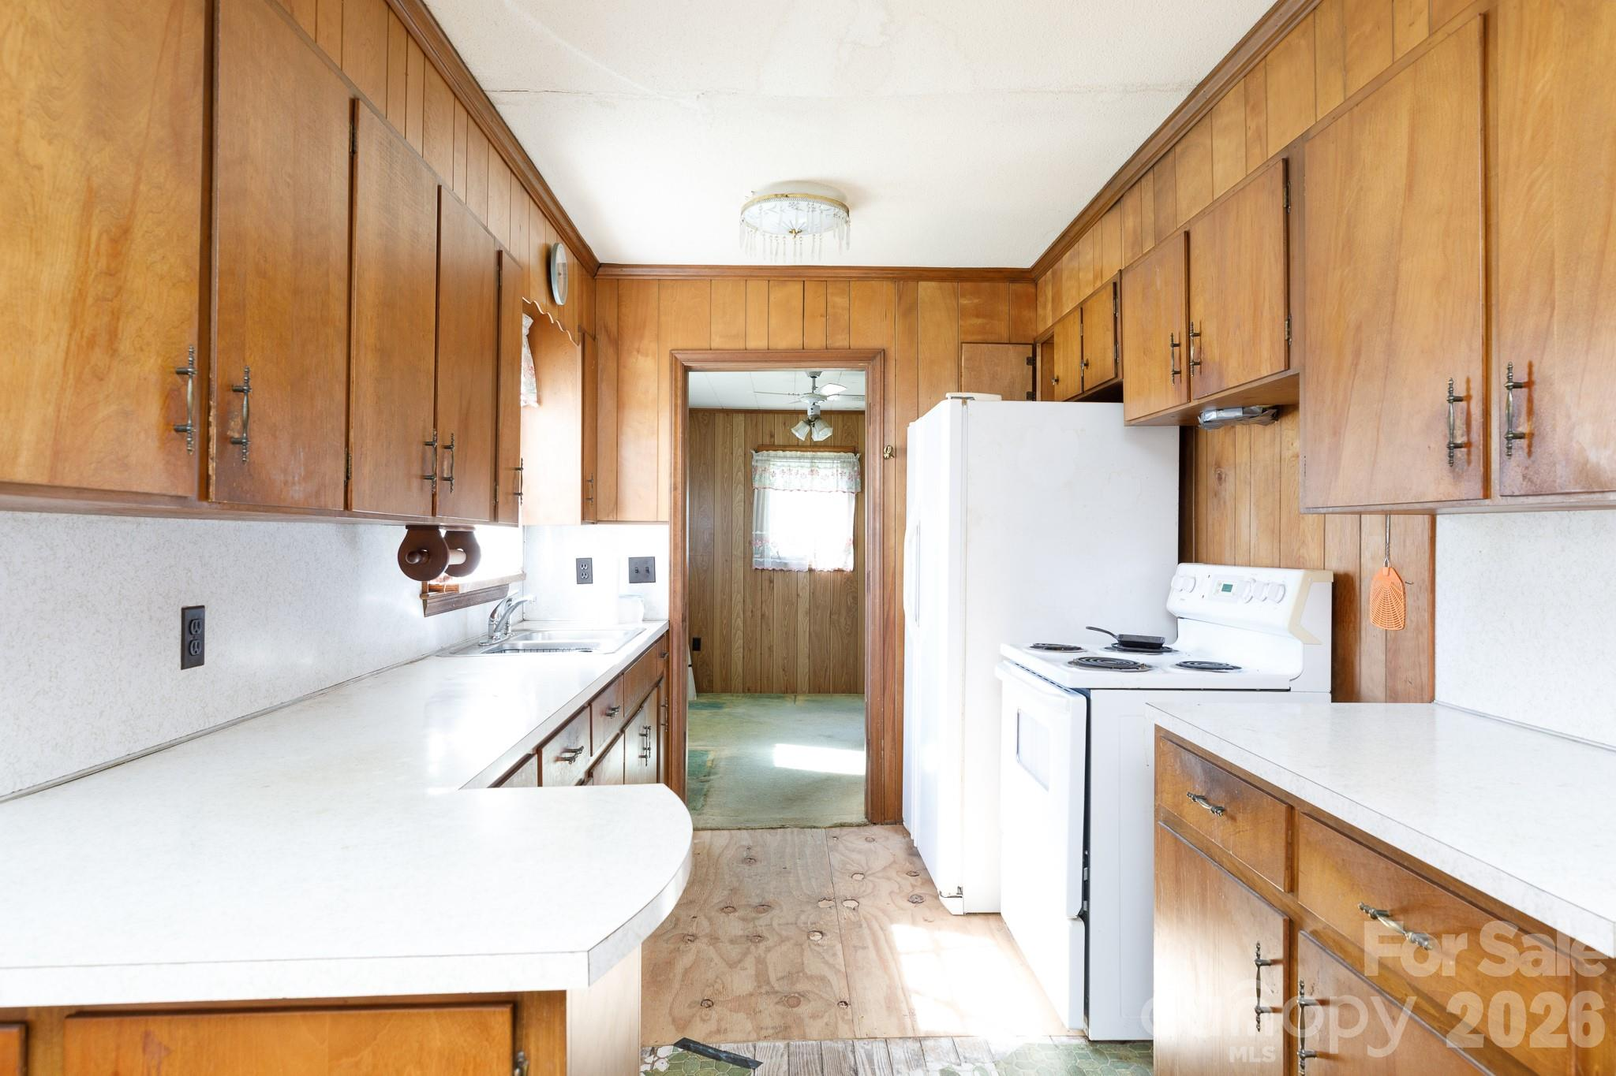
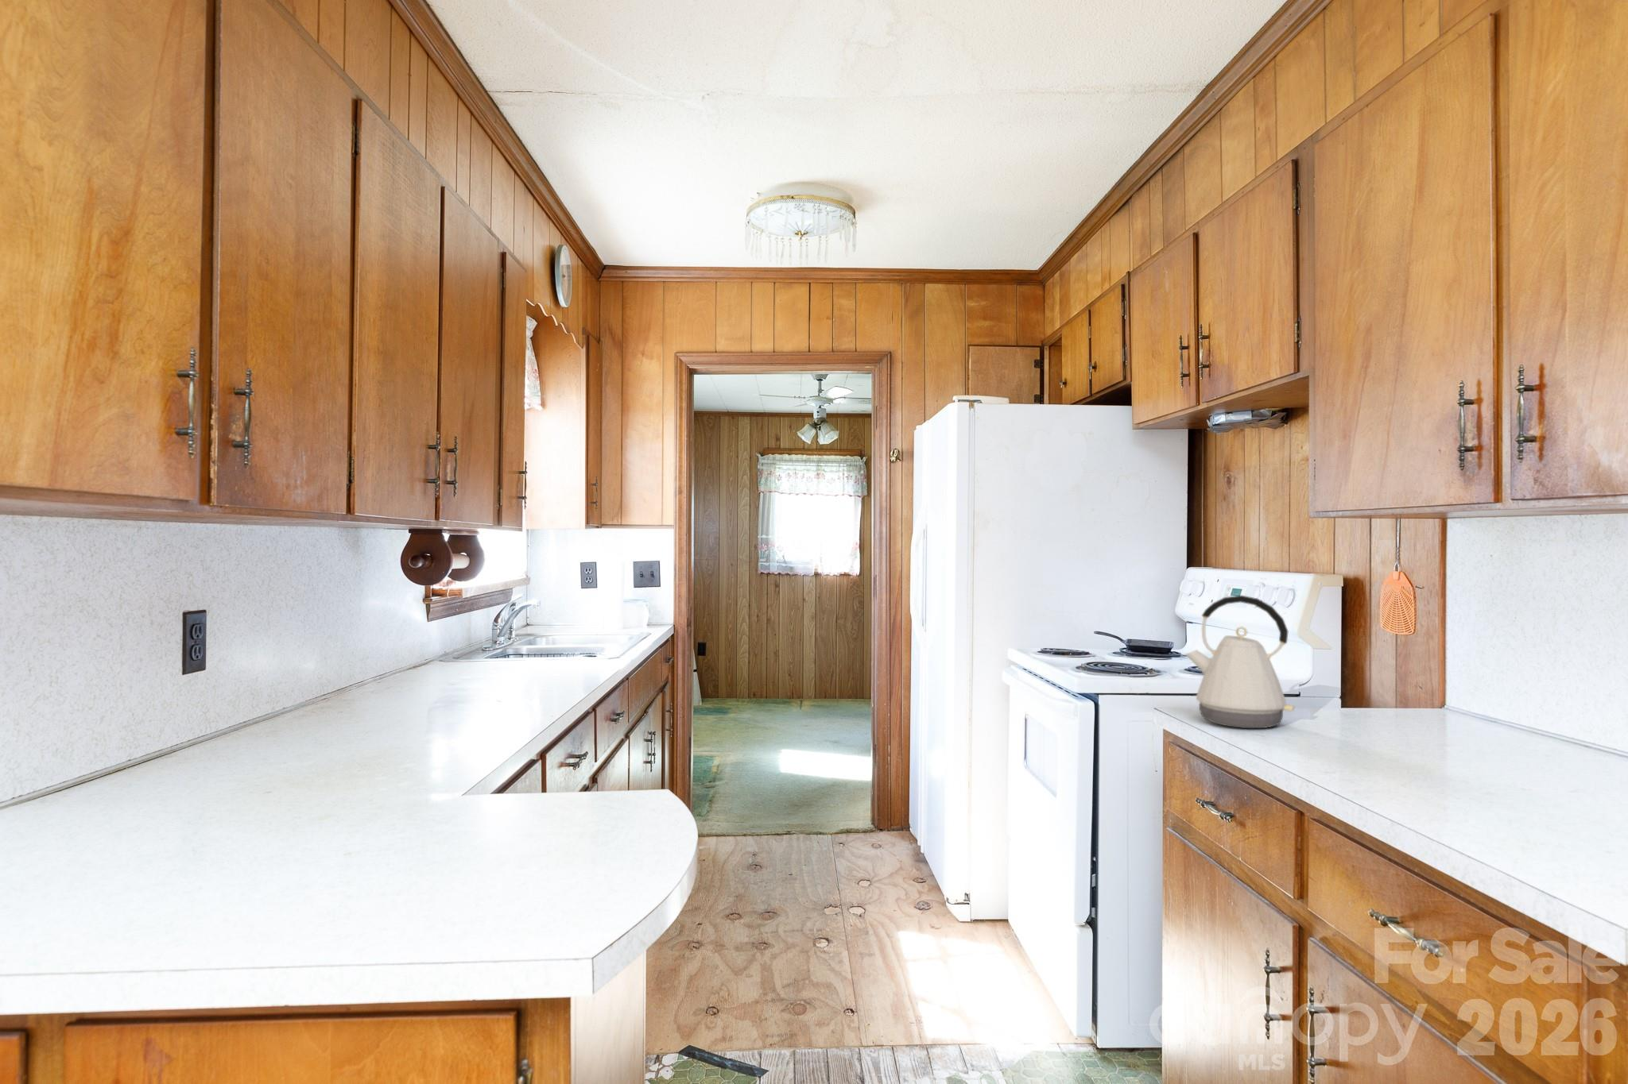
+ kettle [1185,595,1295,730]
